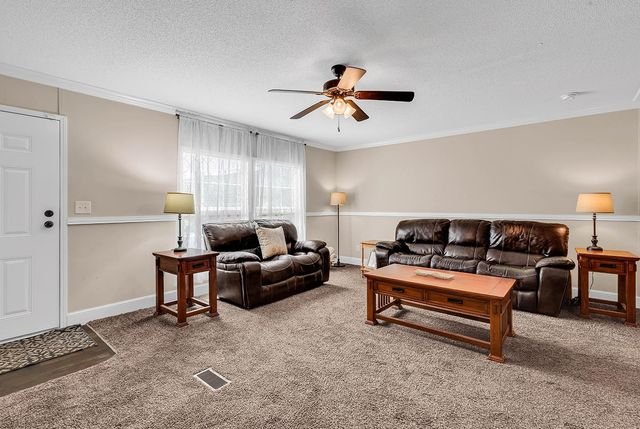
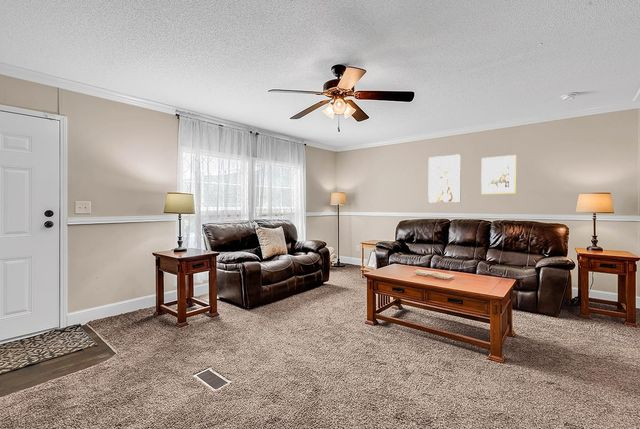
+ wall art [480,154,517,195]
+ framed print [427,153,462,204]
